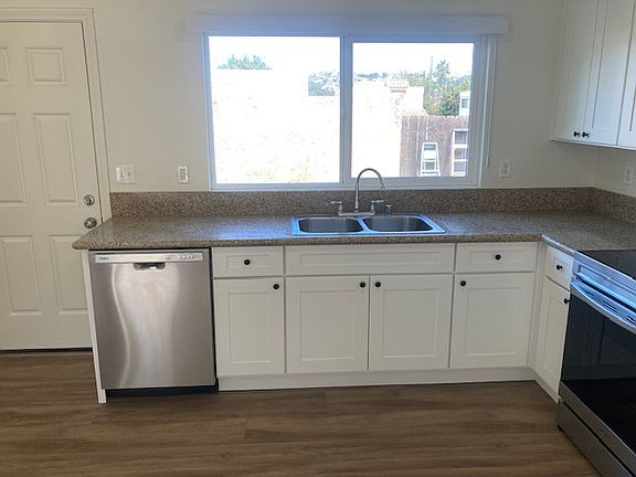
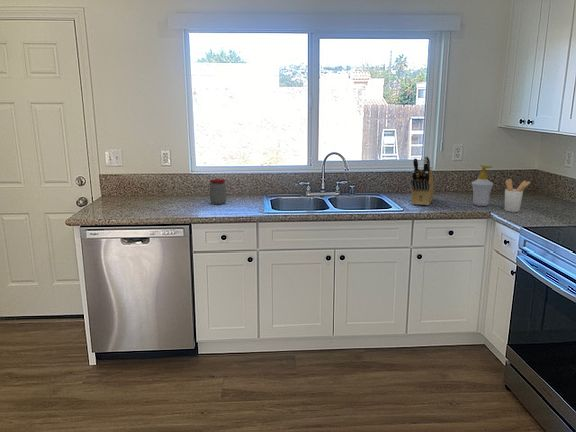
+ utensil holder [503,178,531,213]
+ knife block [410,155,434,206]
+ soap bottle [471,164,494,207]
+ jar [209,178,227,205]
